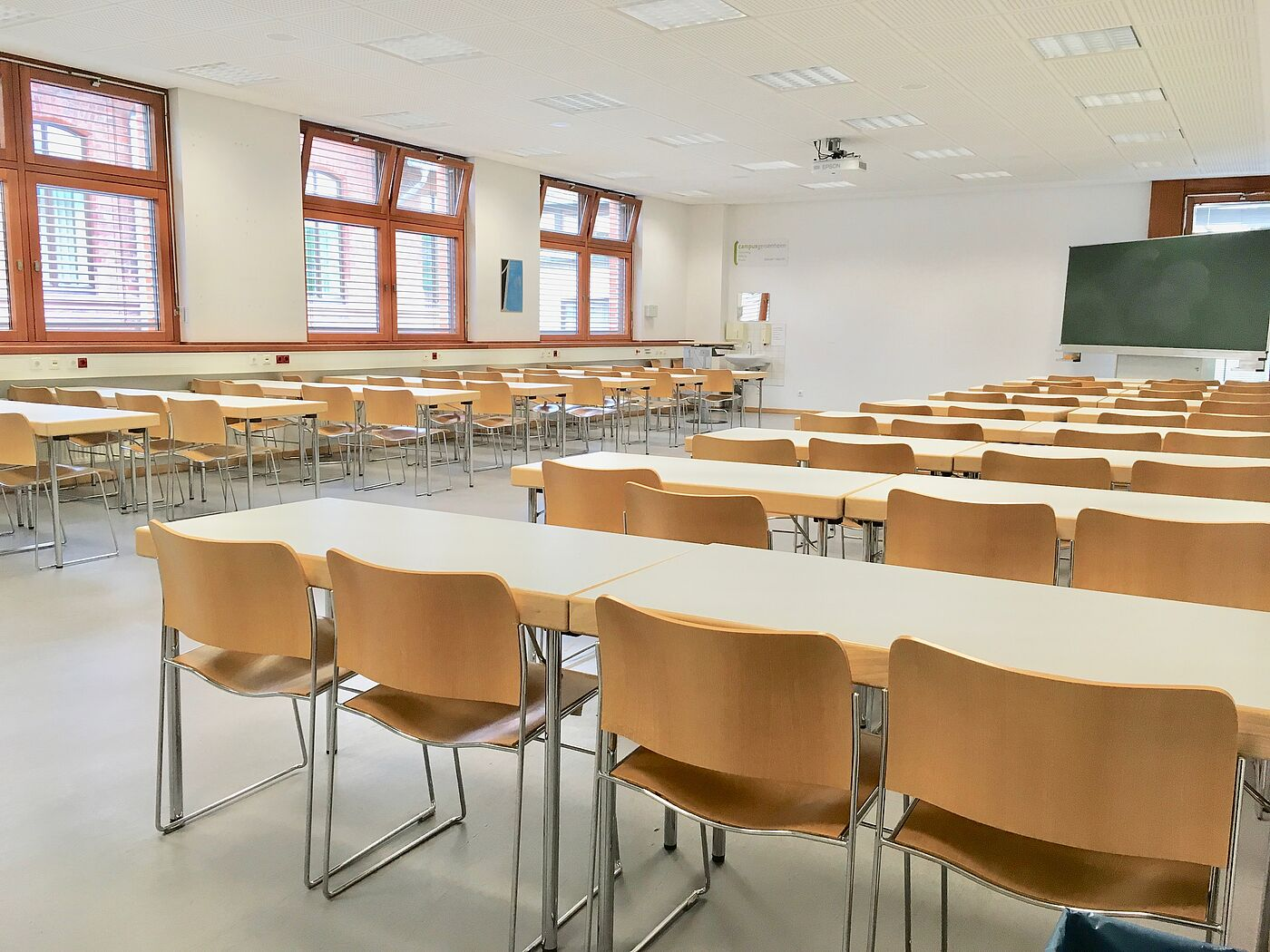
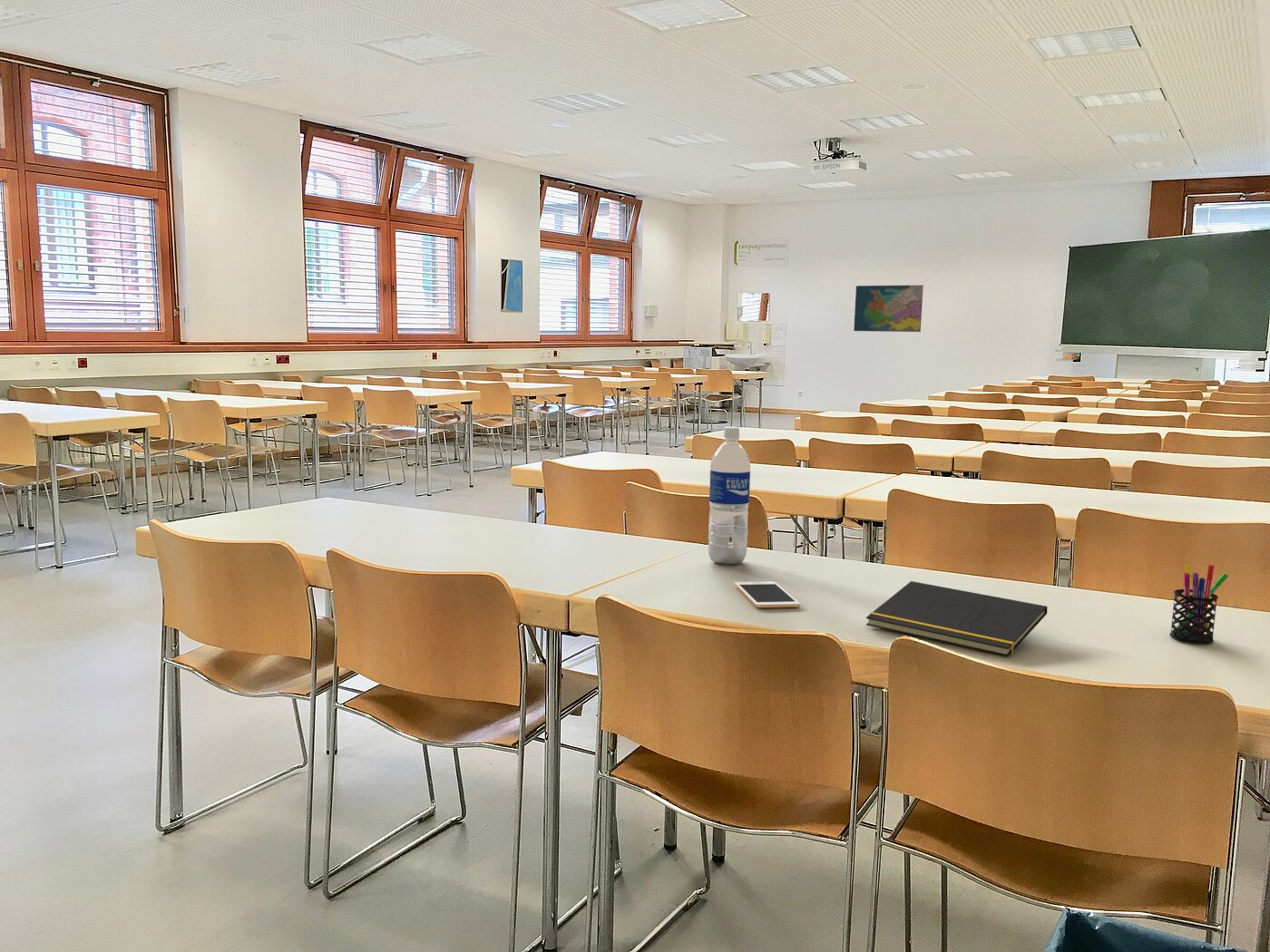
+ water bottle [708,426,751,565]
+ cell phone [734,580,801,608]
+ map [853,284,924,333]
+ notepad [865,580,1048,657]
+ pen holder [1168,562,1229,645]
